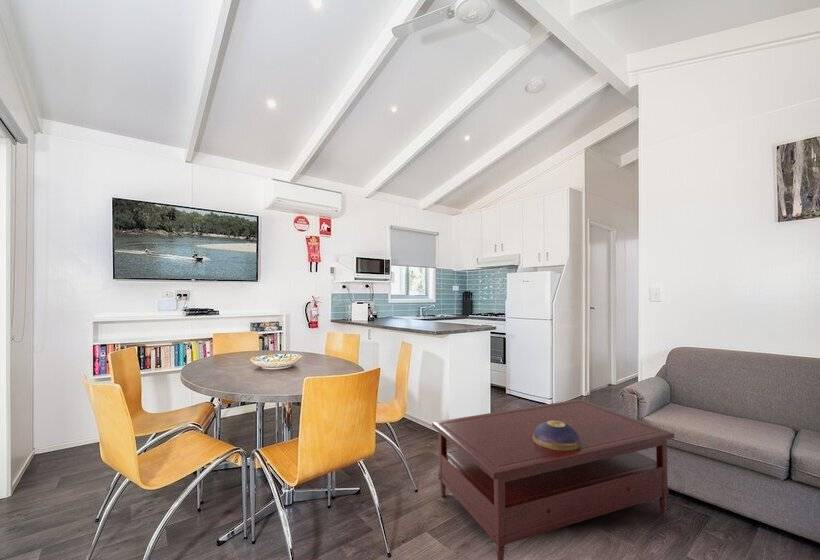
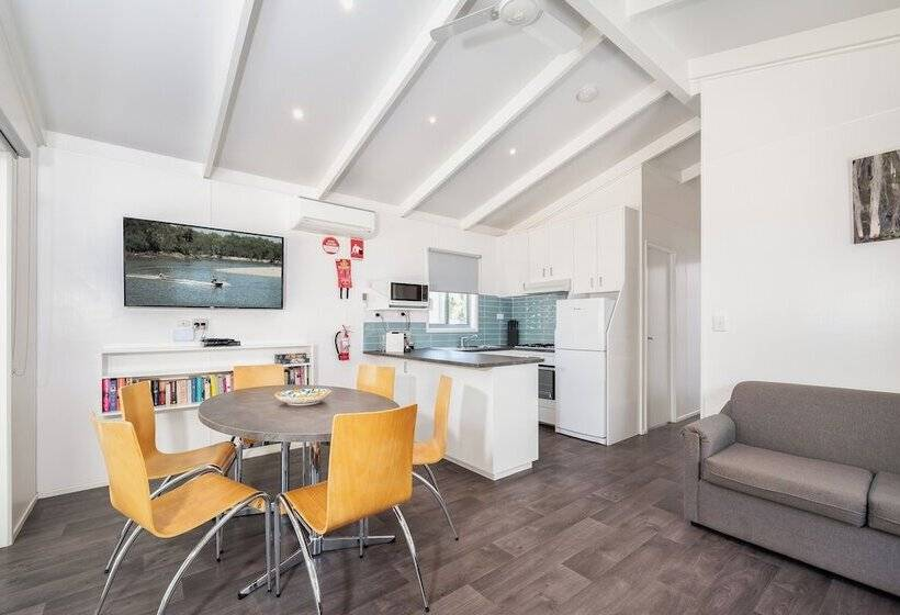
- coffee table [431,398,675,560]
- decorative bowl [533,421,581,451]
